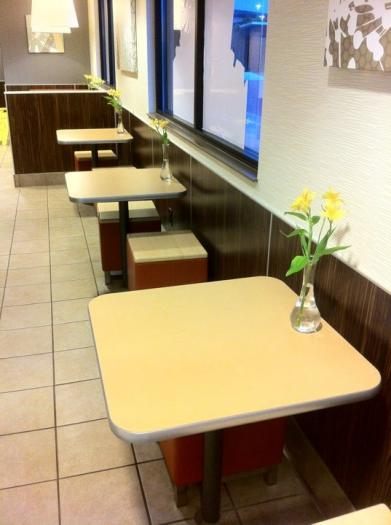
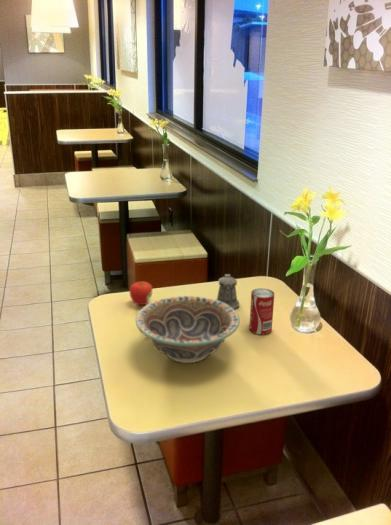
+ apple [128,281,154,306]
+ pepper shaker [215,273,240,310]
+ decorative bowl [135,295,240,364]
+ beverage can [248,287,275,335]
